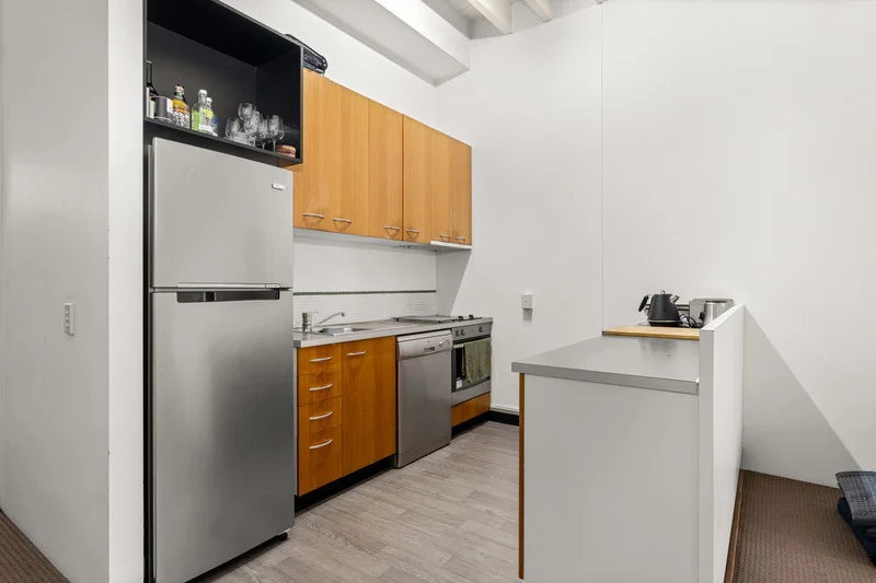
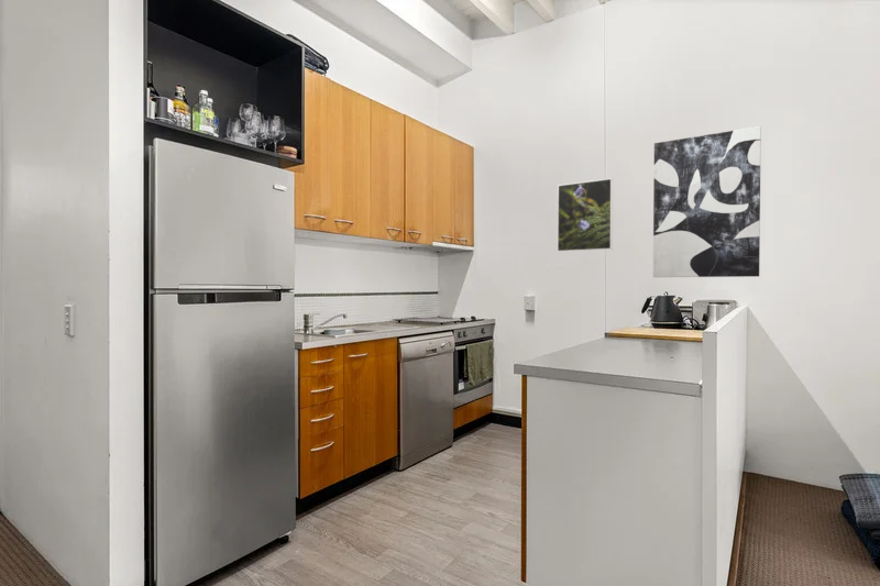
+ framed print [557,177,614,253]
+ wall art [652,125,762,278]
